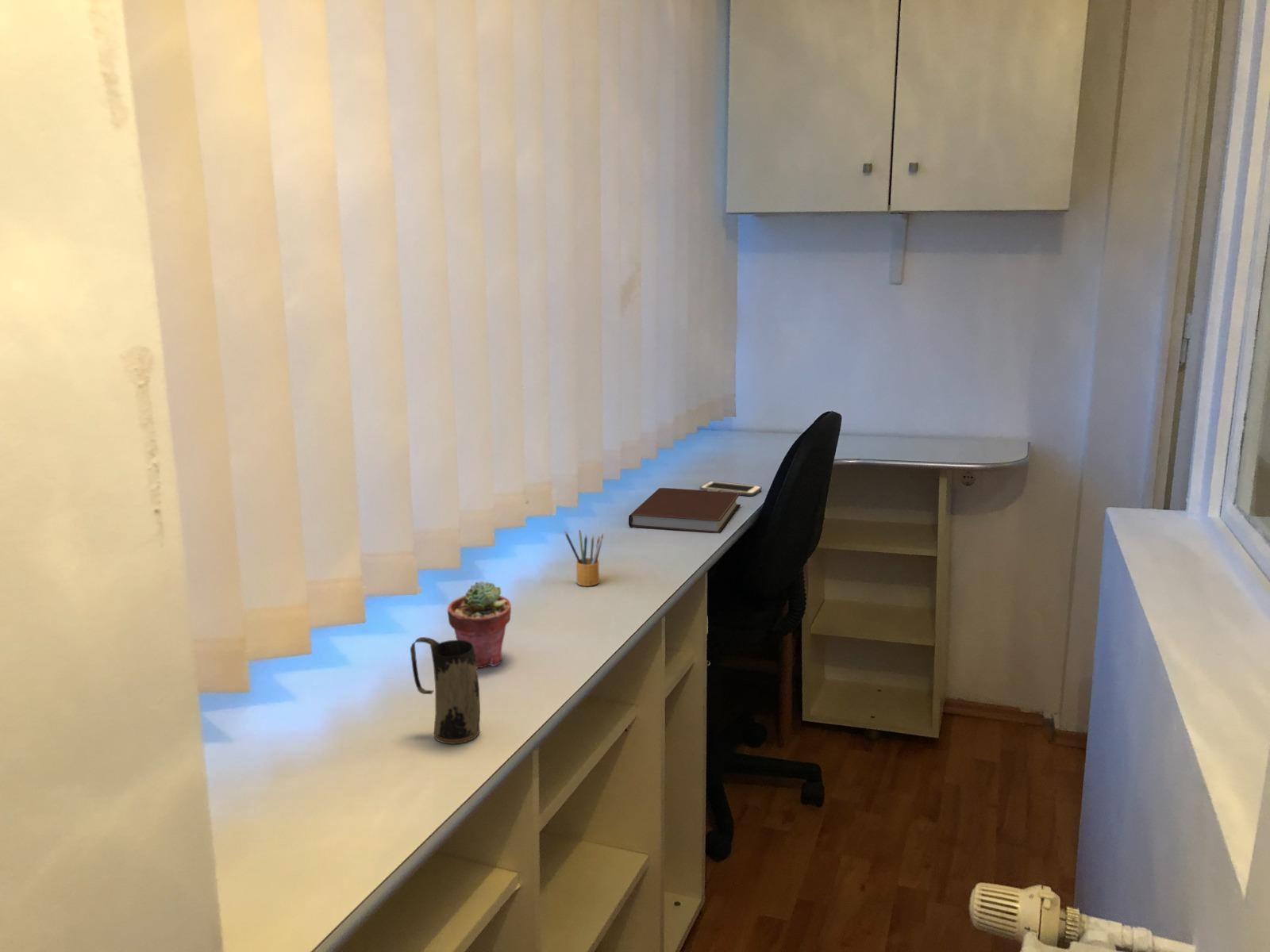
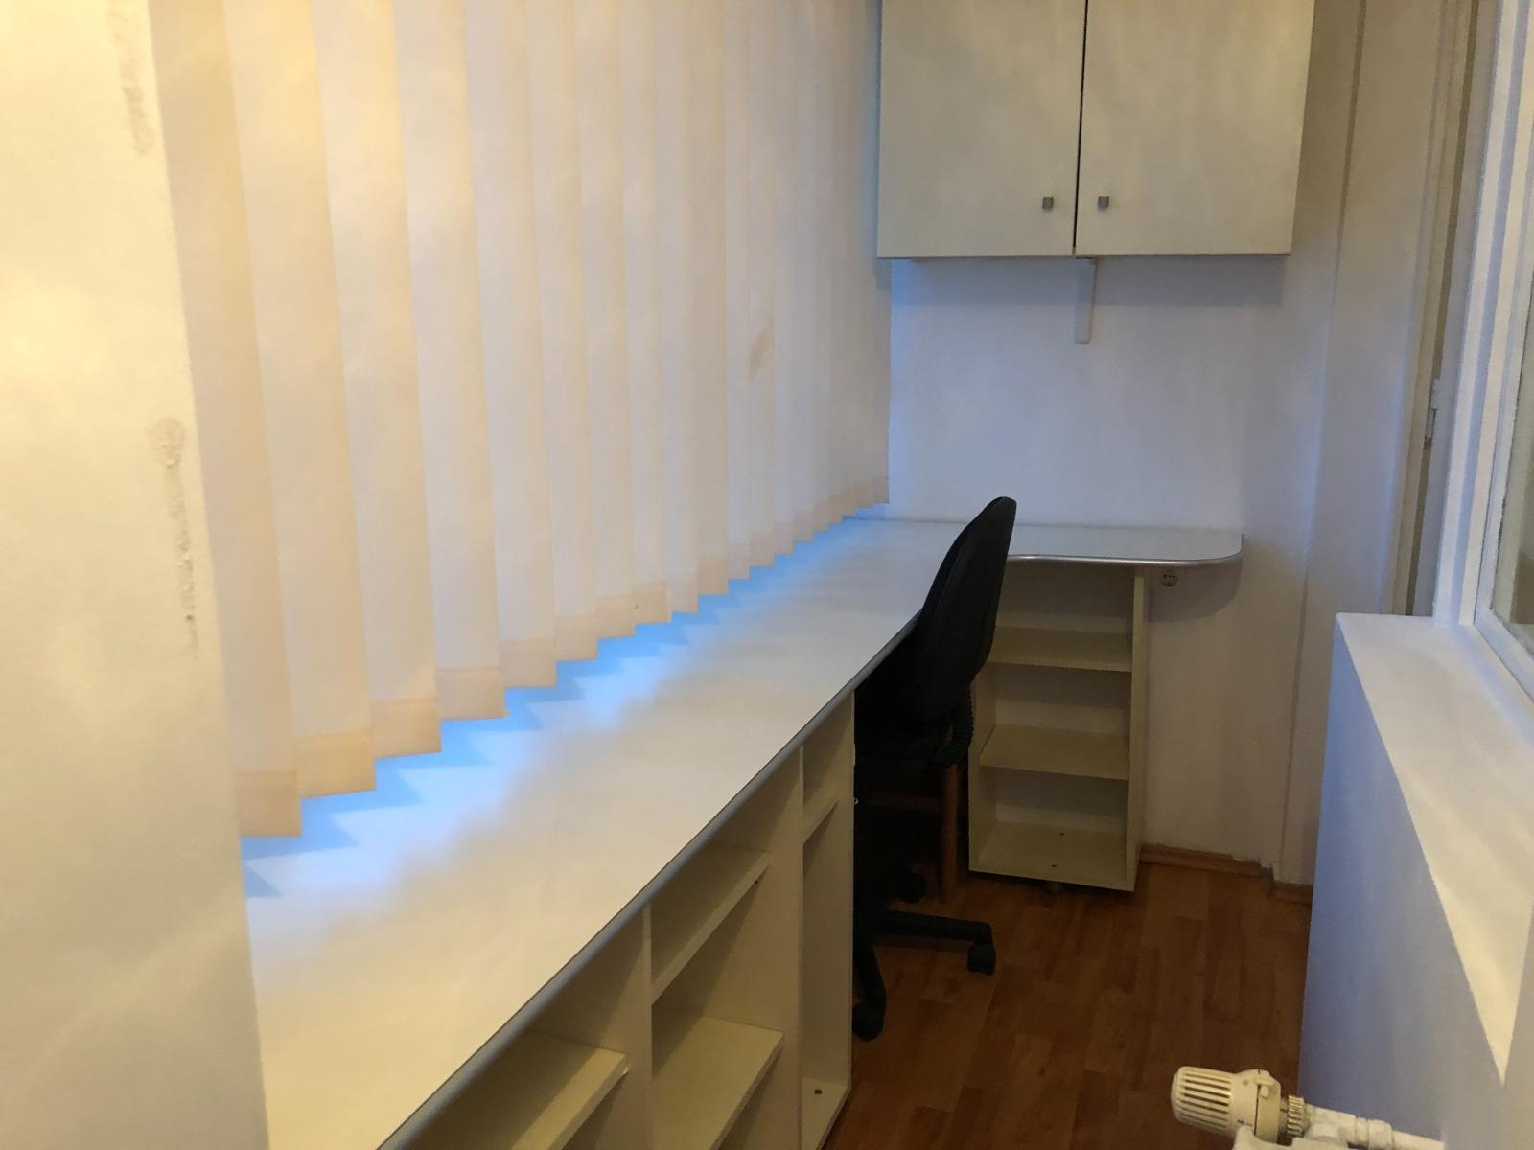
- notebook [628,487,741,534]
- potted succulent [447,581,512,669]
- cell phone [699,480,763,497]
- mug [410,636,481,745]
- pencil box [564,528,604,587]
